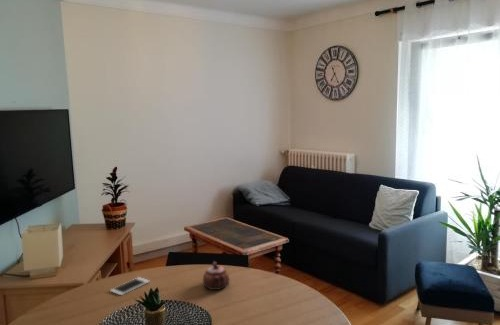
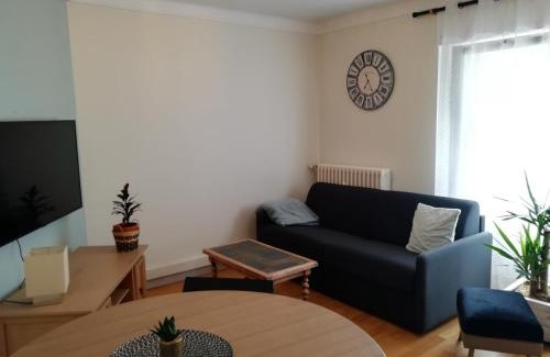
- teapot [202,260,230,291]
- cell phone [109,276,151,296]
